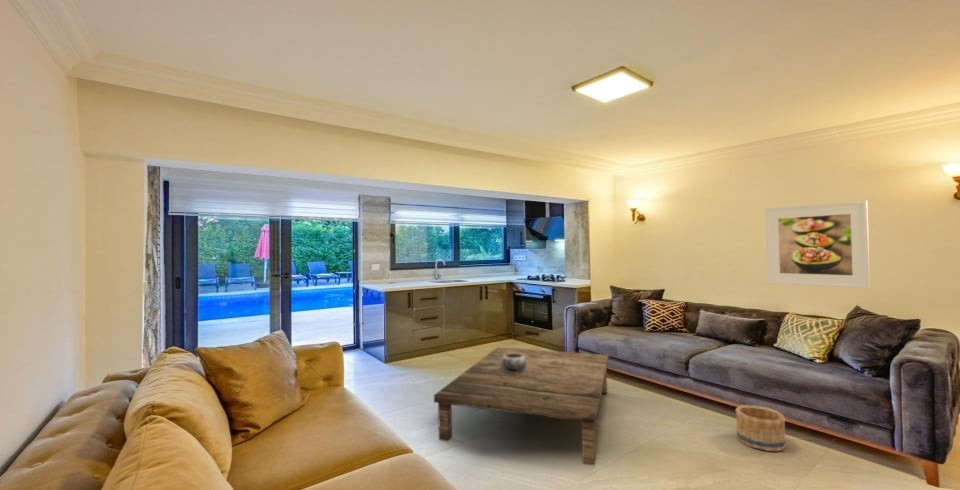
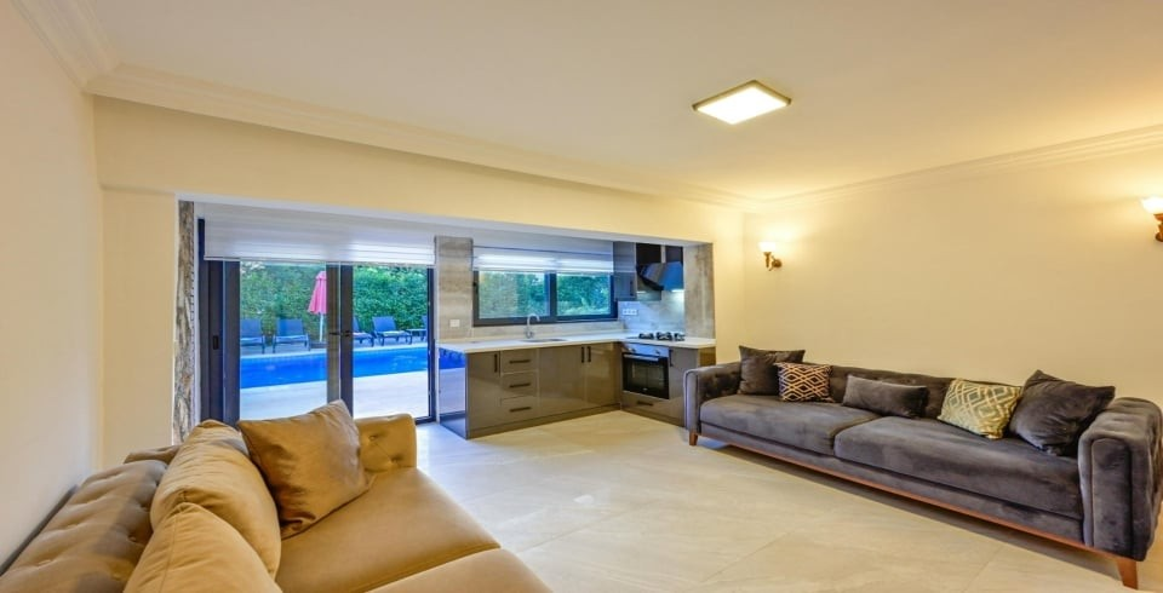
- basket [734,404,787,452]
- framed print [764,199,871,290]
- decorative bowl [502,353,526,373]
- coffee table [433,346,609,467]
